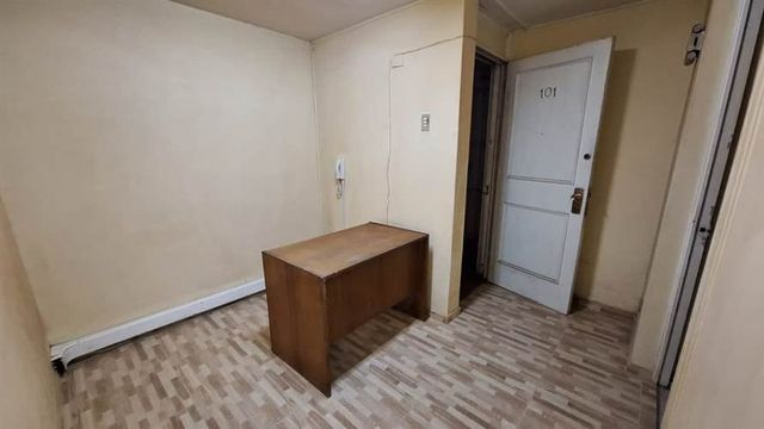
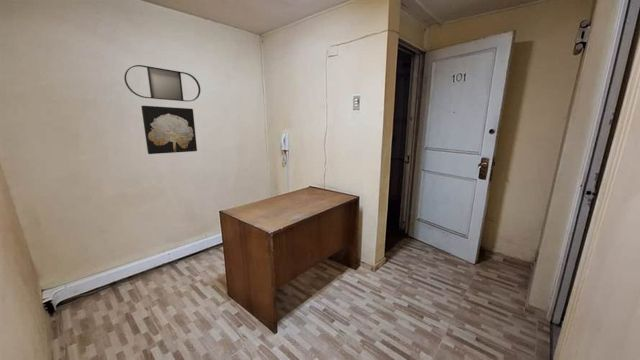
+ home mirror [123,64,201,102]
+ wall art [140,105,198,155]
